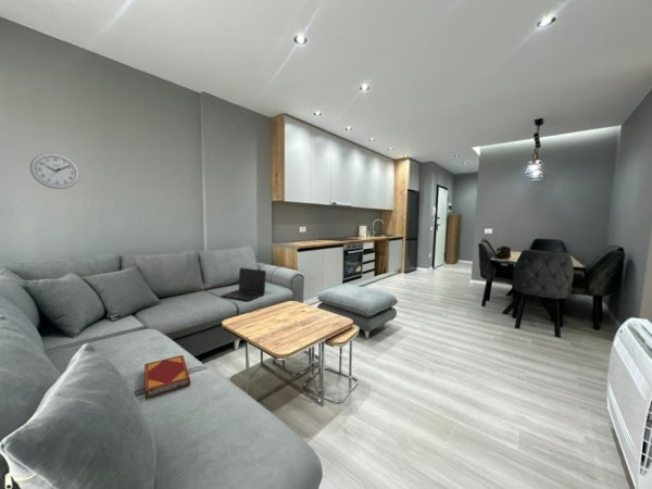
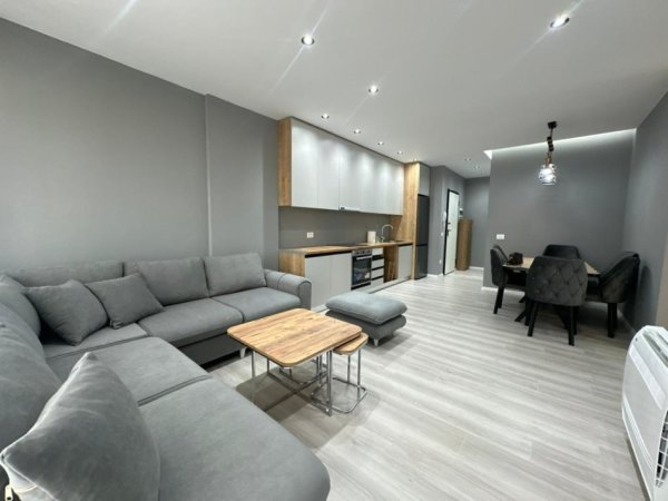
- laptop [221,267,267,302]
- hardback book [143,354,191,400]
- wall clock [29,152,80,190]
